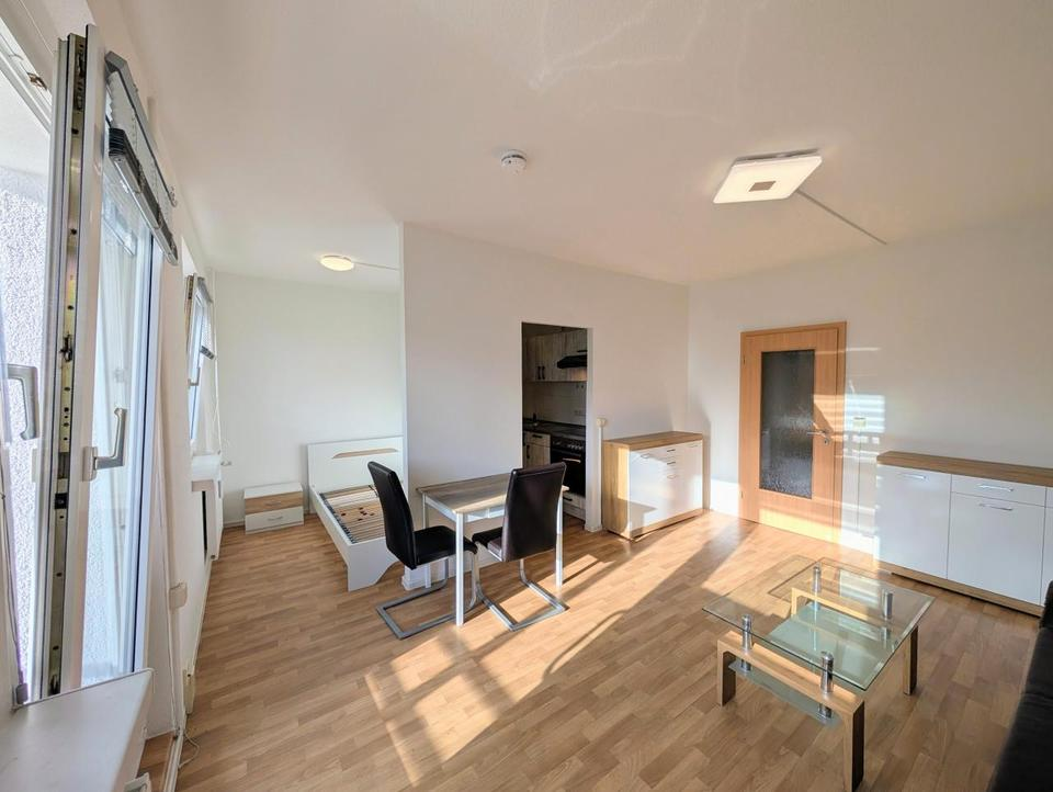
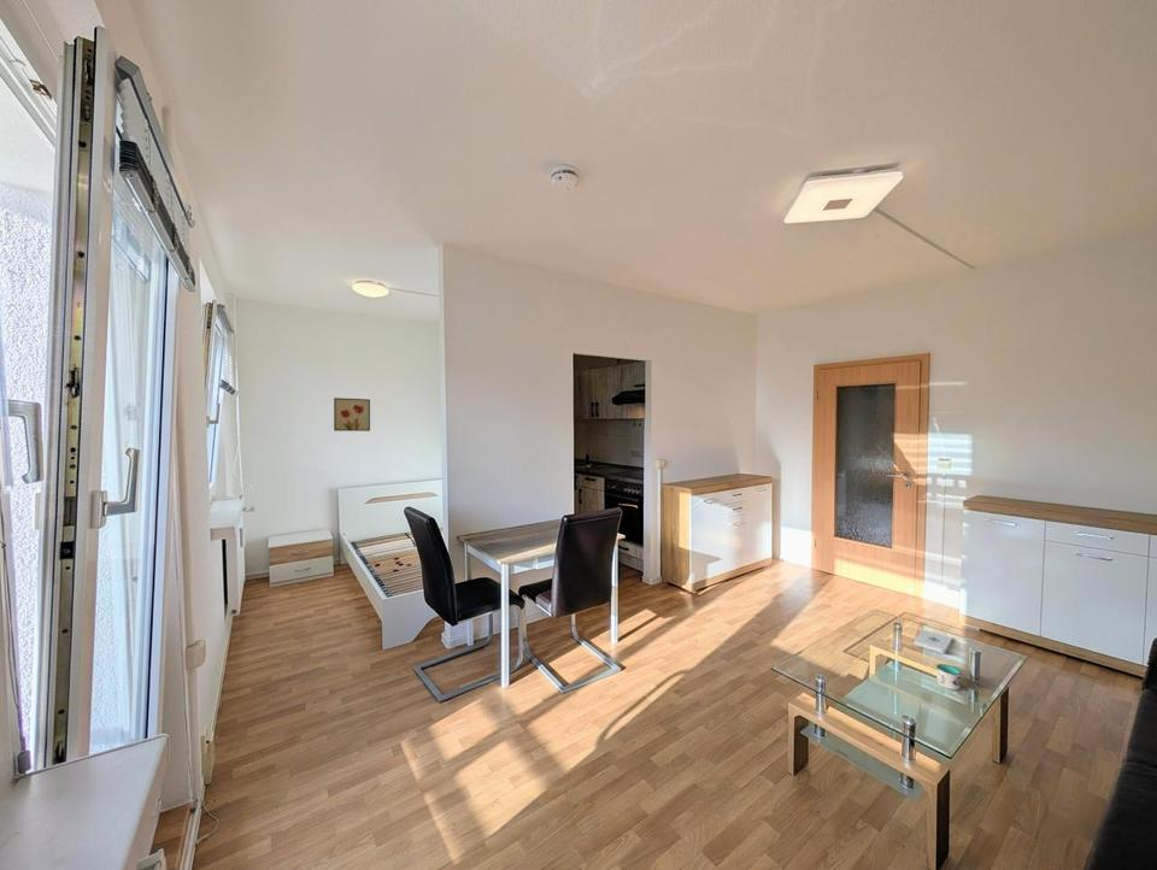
+ notepad [912,629,953,654]
+ mug [935,663,963,692]
+ wall art [333,396,371,433]
